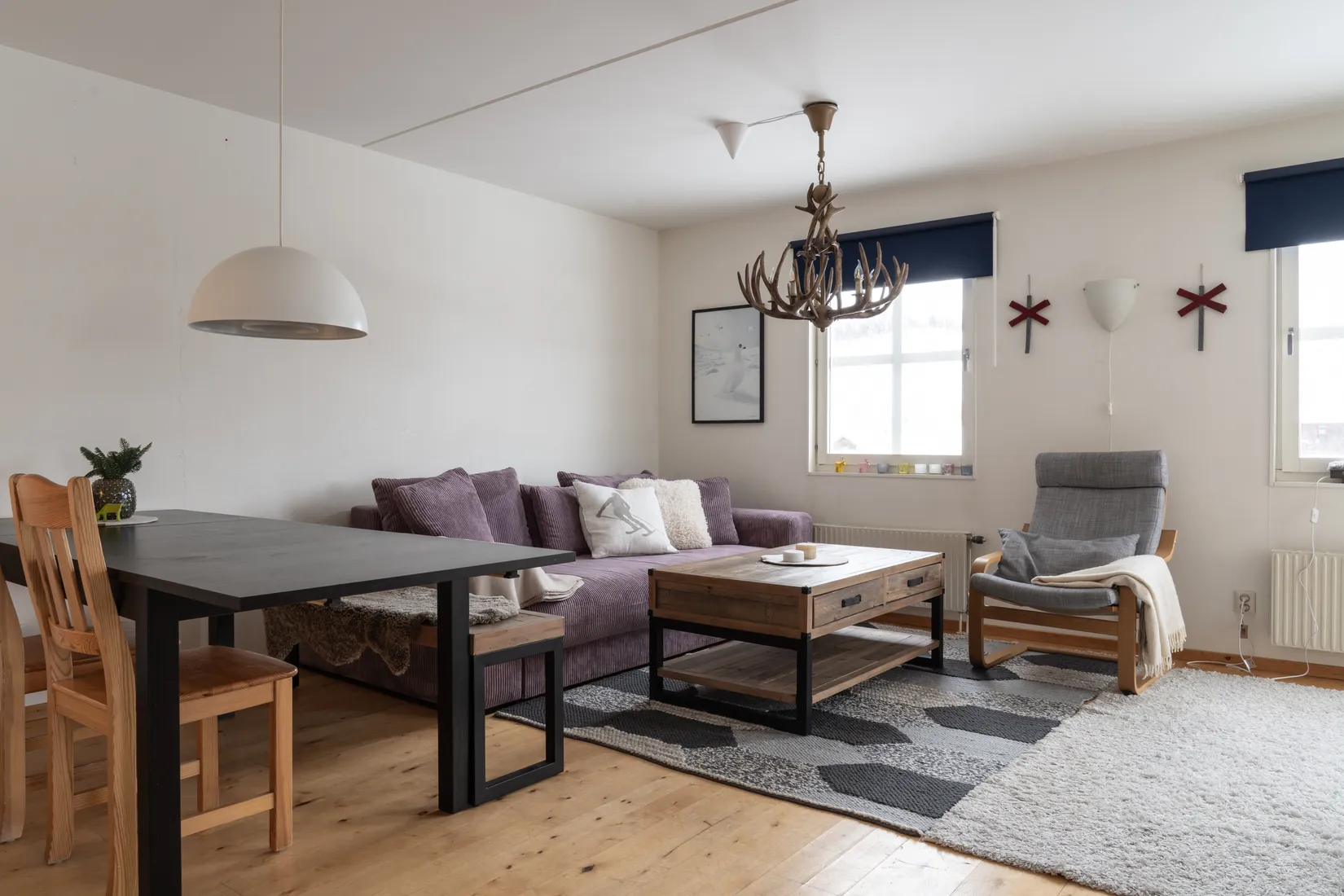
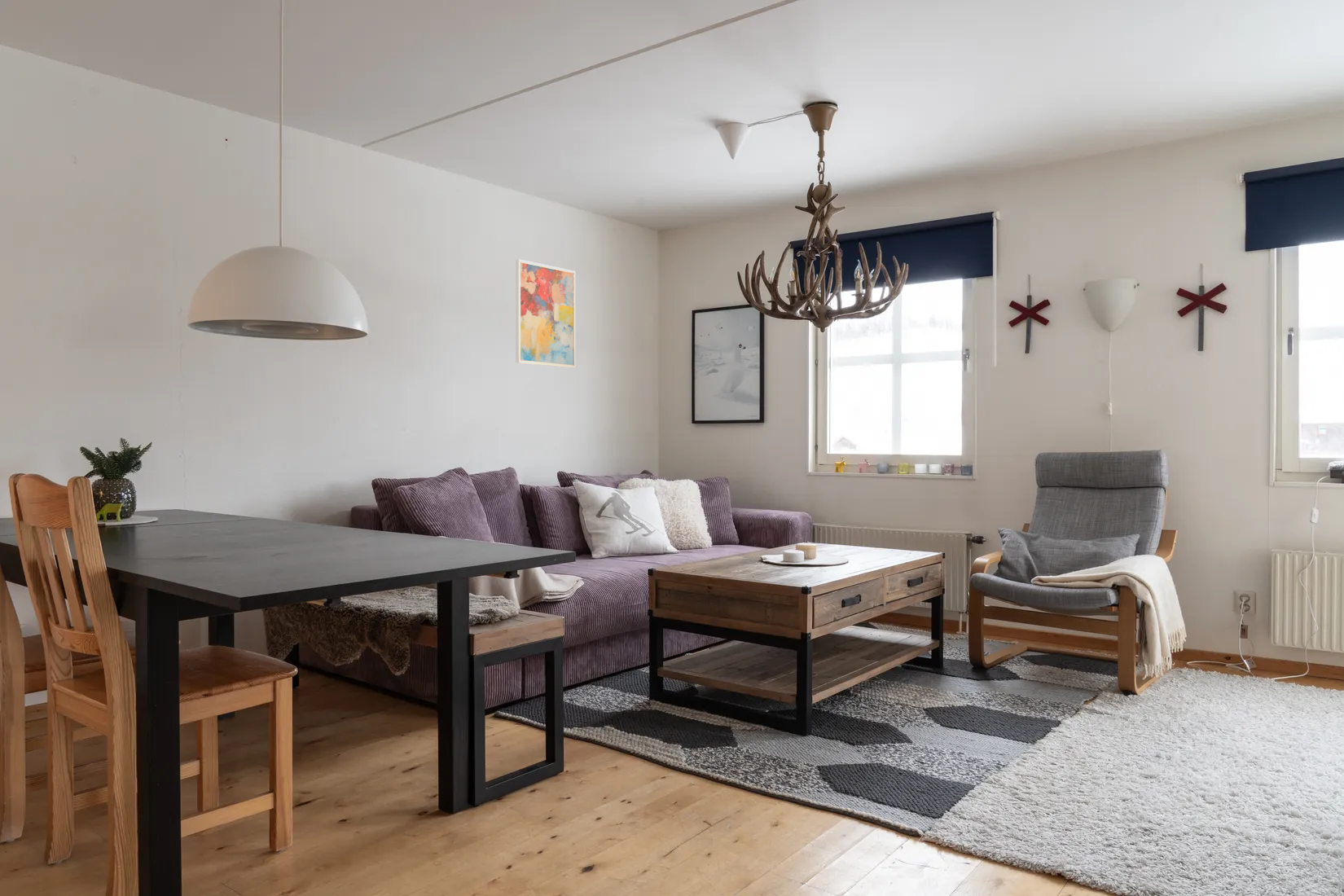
+ wall art [515,258,576,369]
